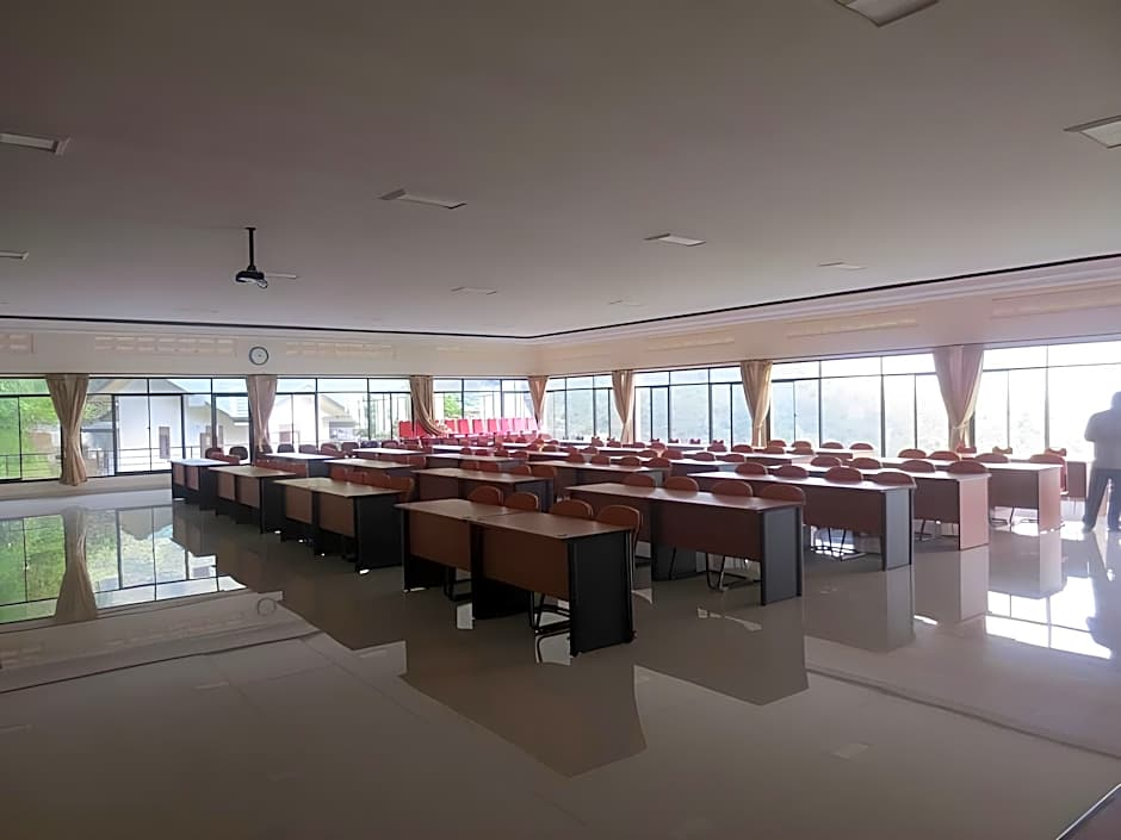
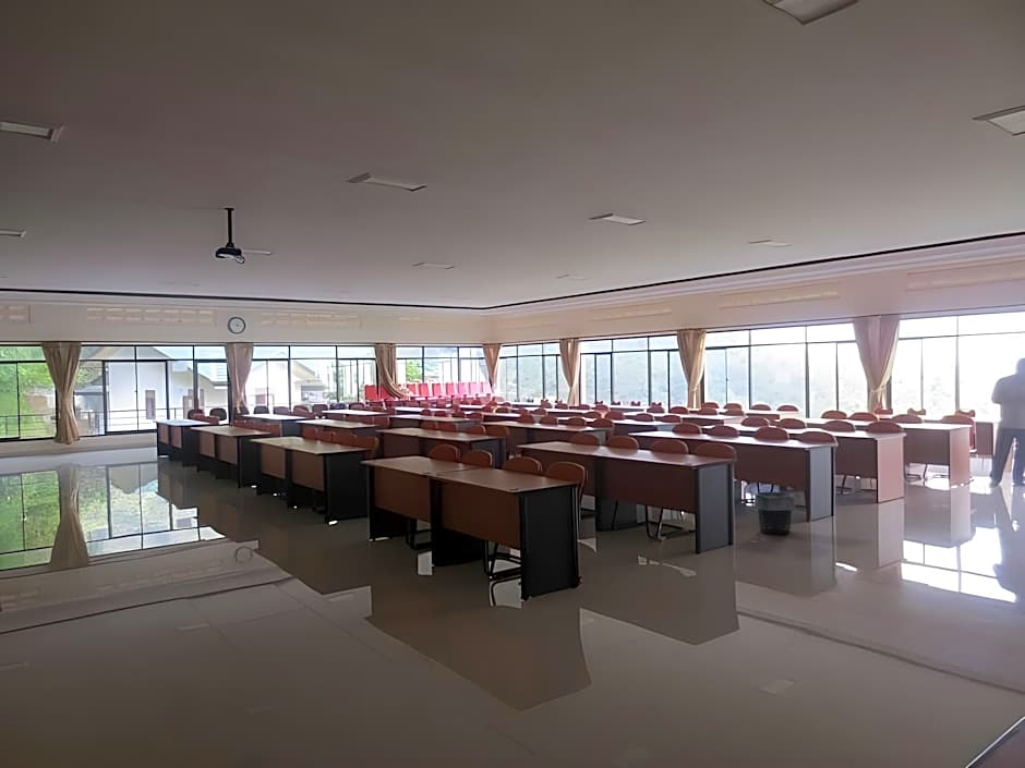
+ trash bin [752,490,796,536]
